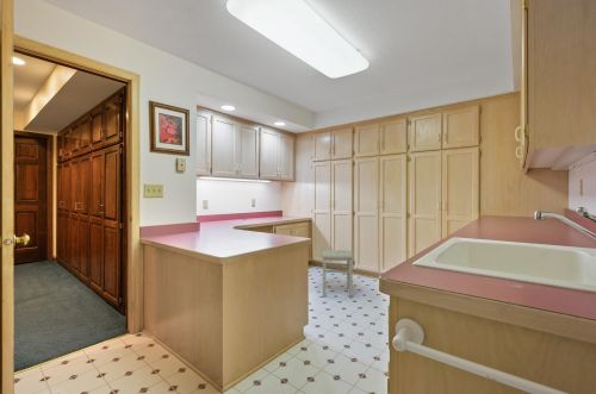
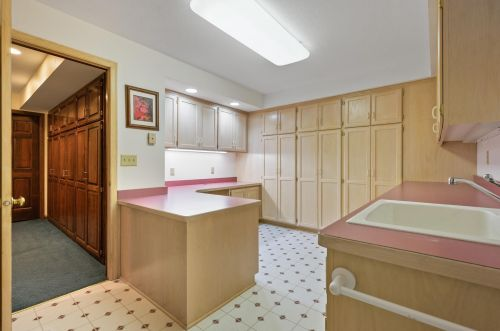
- stool [321,249,354,299]
